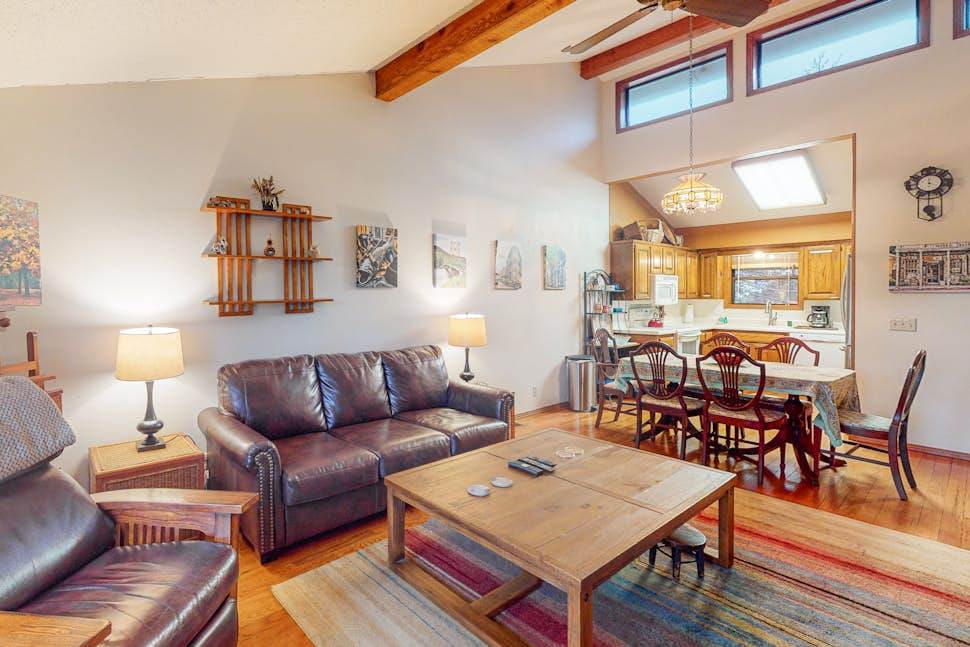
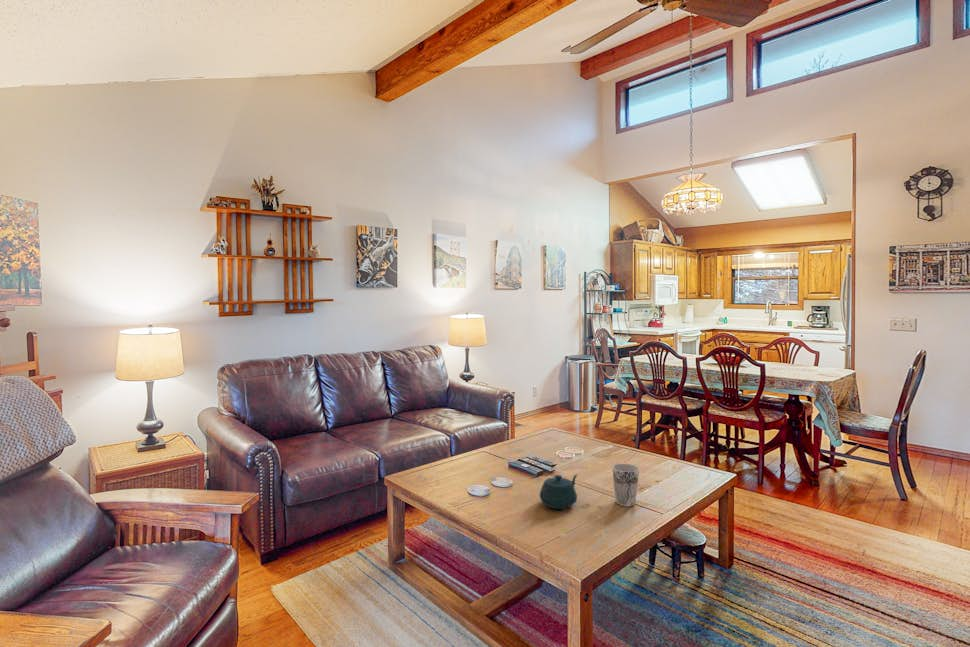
+ cup [611,462,640,507]
+ teapot [539,473,579,510]
